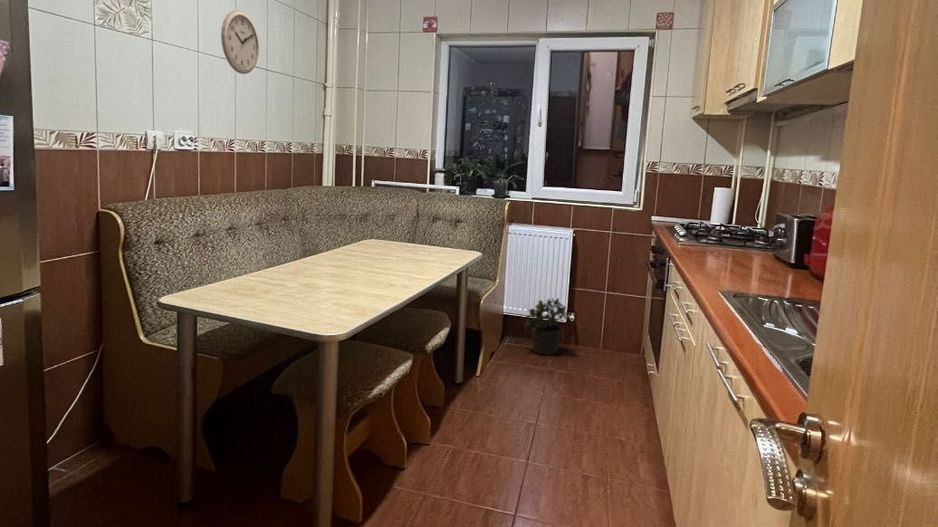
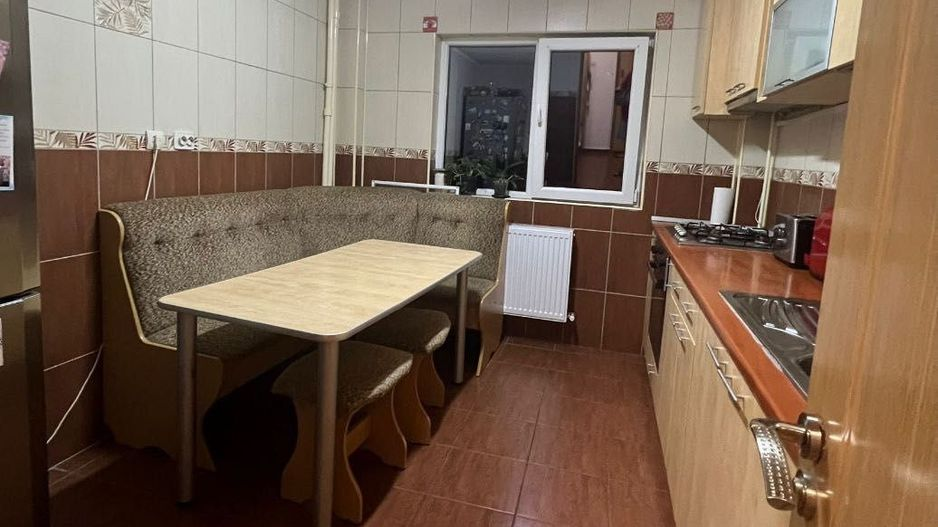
- potted plant [522,297,575,356]
- wall clock [220,9,260,75]
